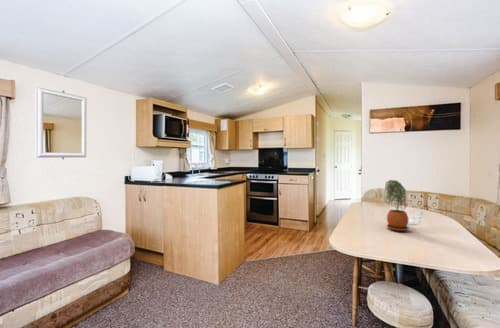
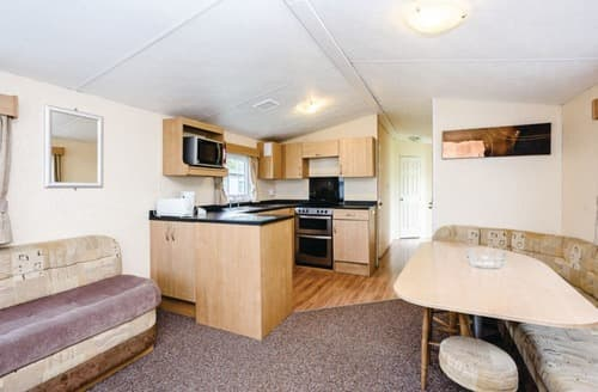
- potted plant [383,179,410,232]
